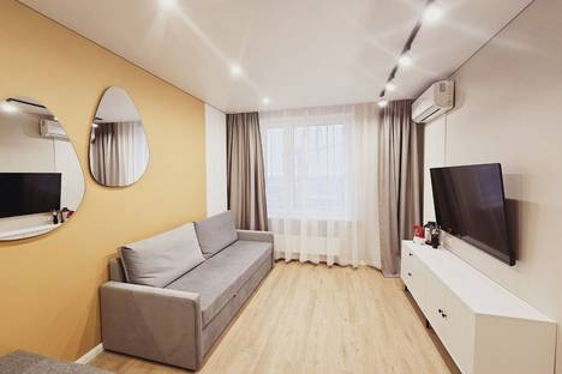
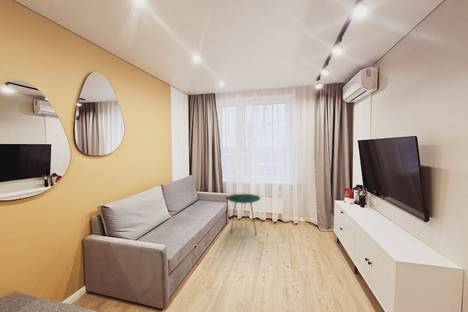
+ side table [225,193,262,240]
